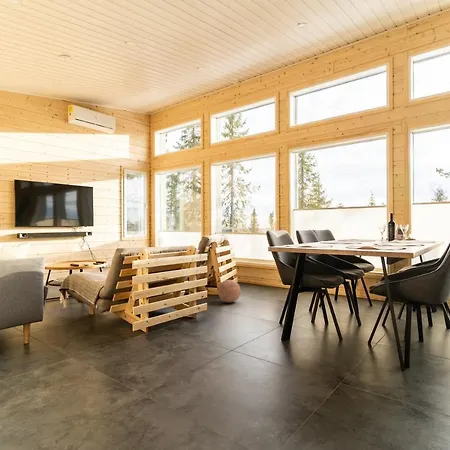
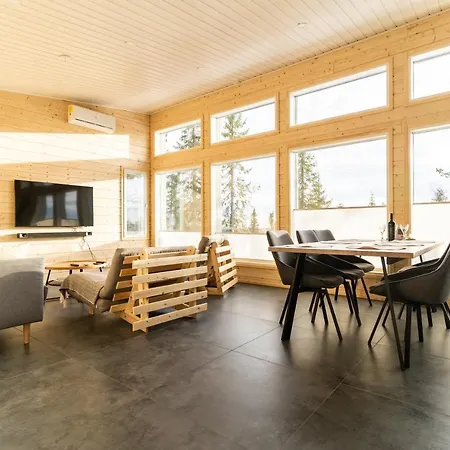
- decorative ball [217,279,242,304]
